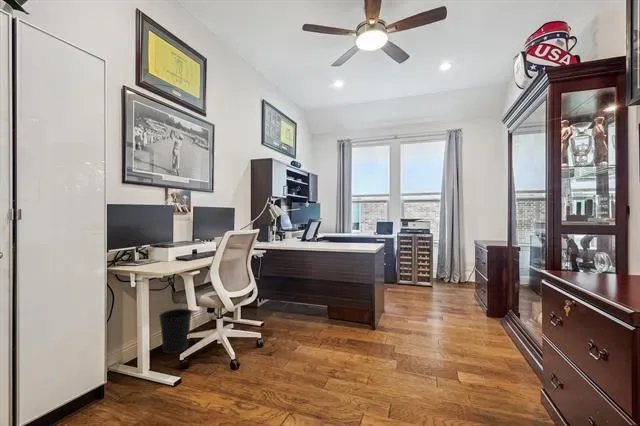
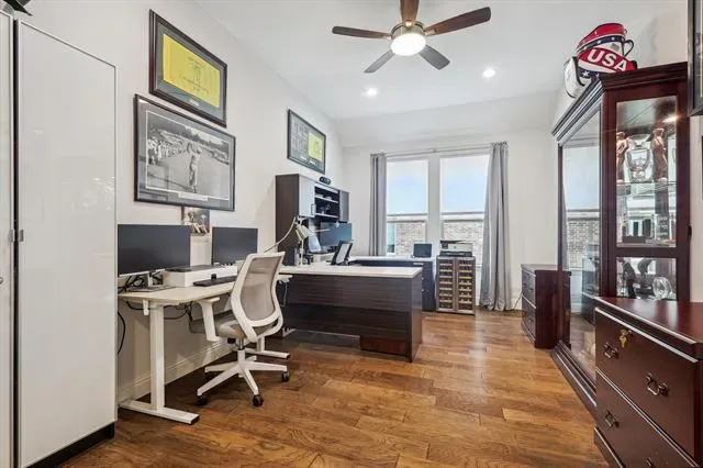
- wastebasket [158,308,193,354]
